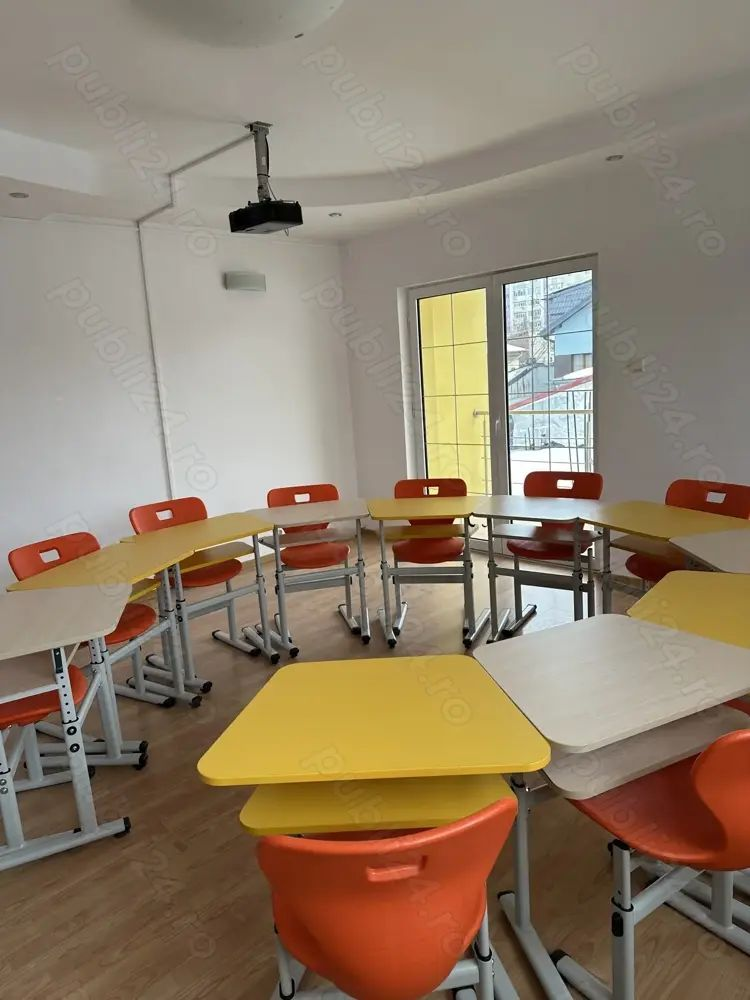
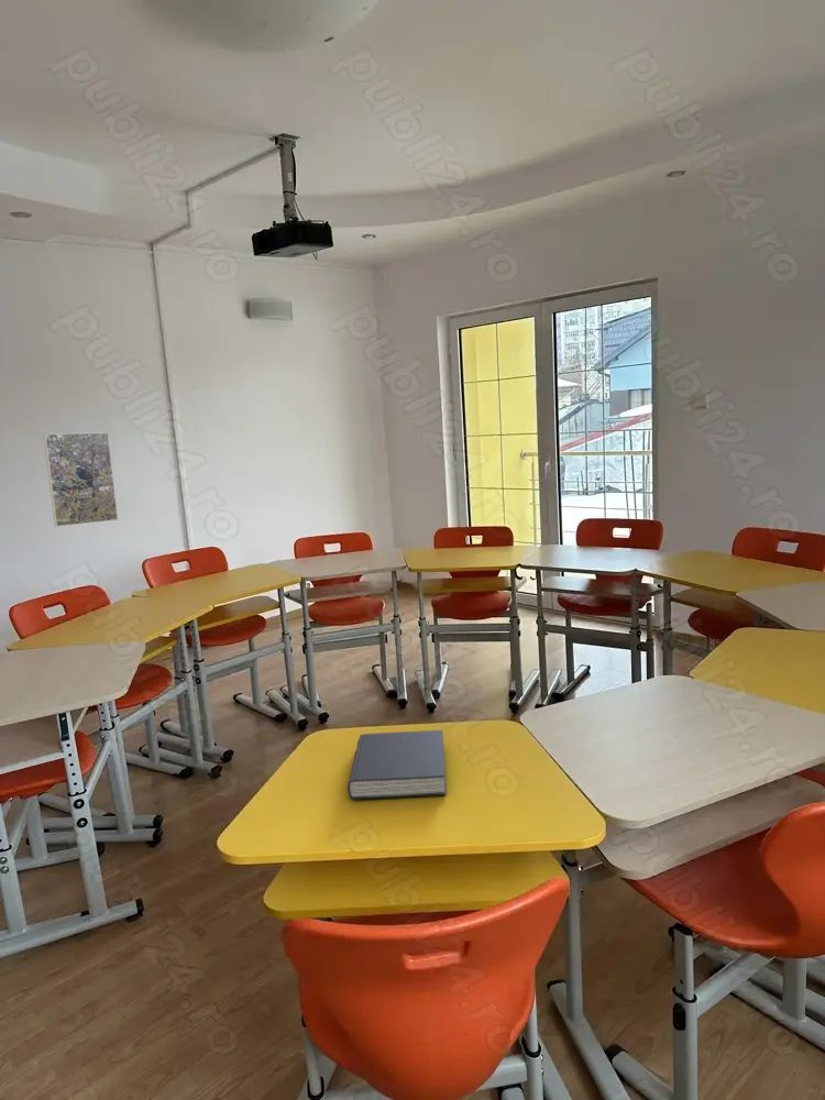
+ book [346,729,448,800]
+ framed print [43,431,119,528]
